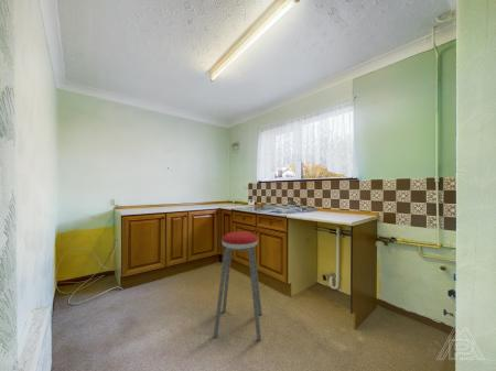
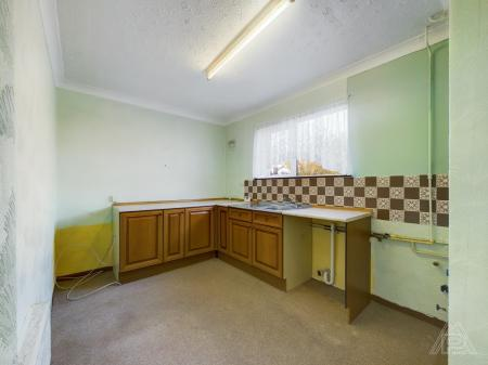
- music stool [213,231,263,342]
